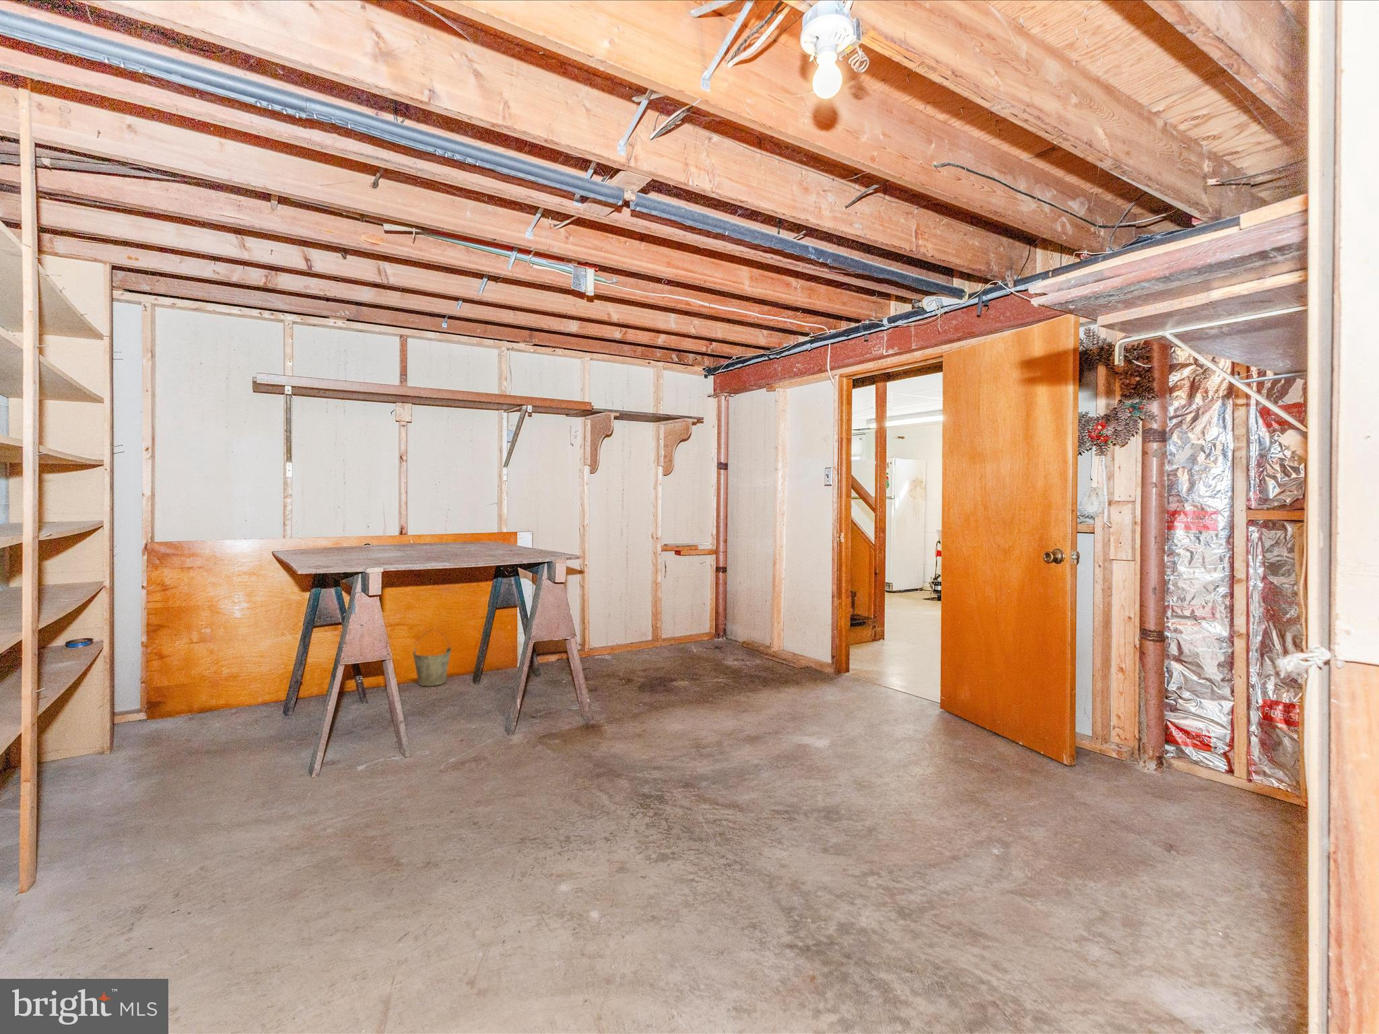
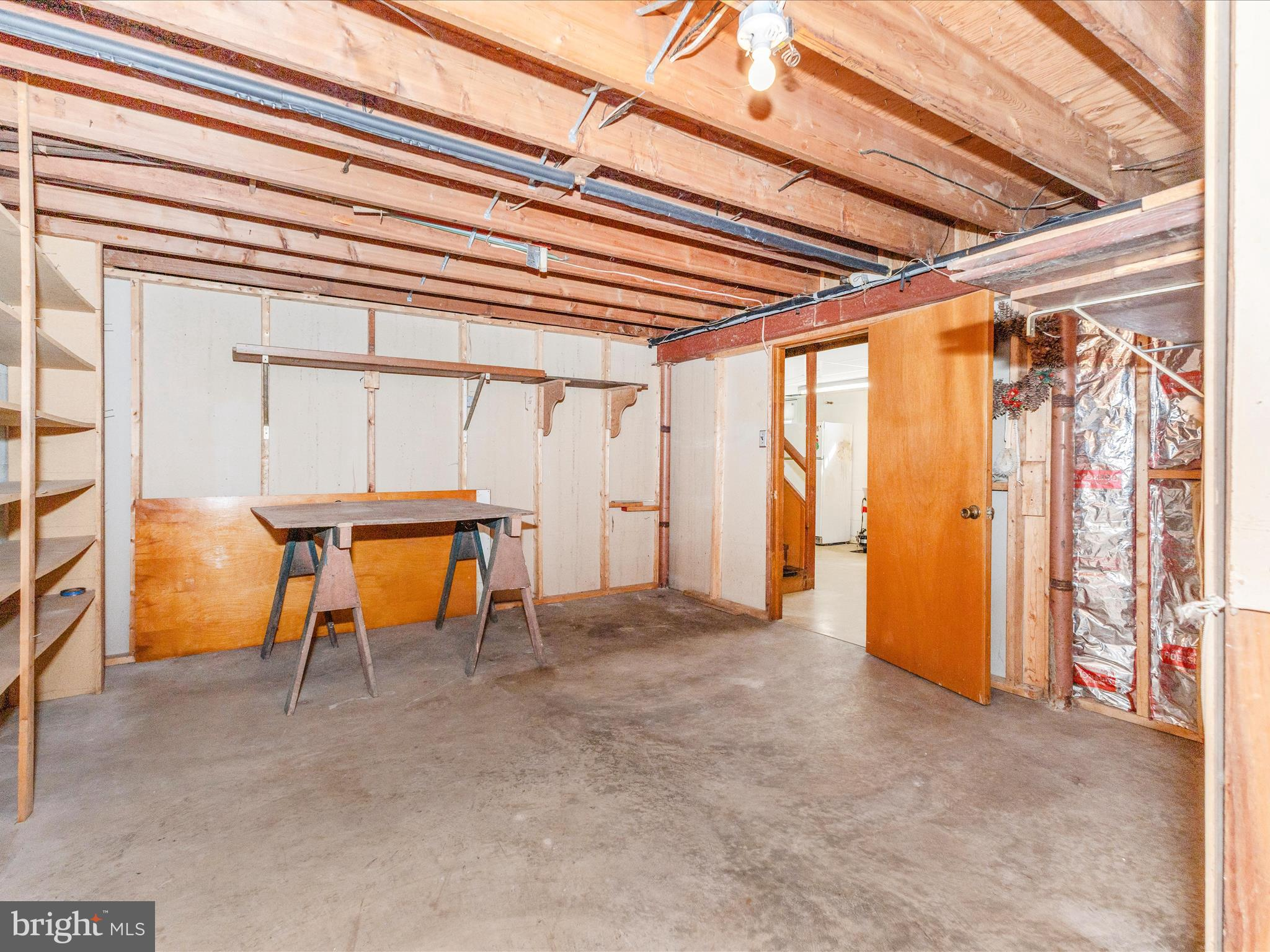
- bucket [413,629,453,686]
